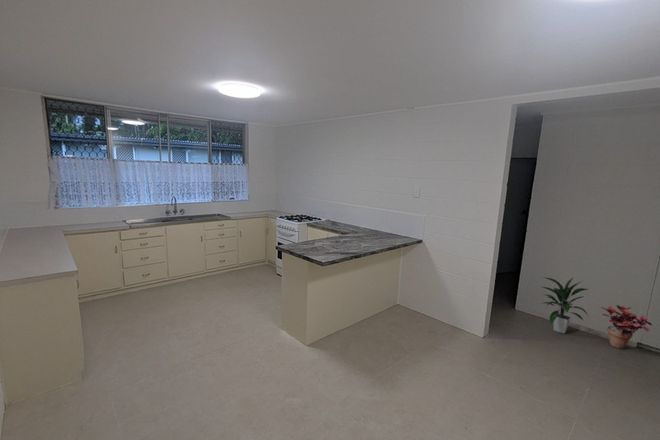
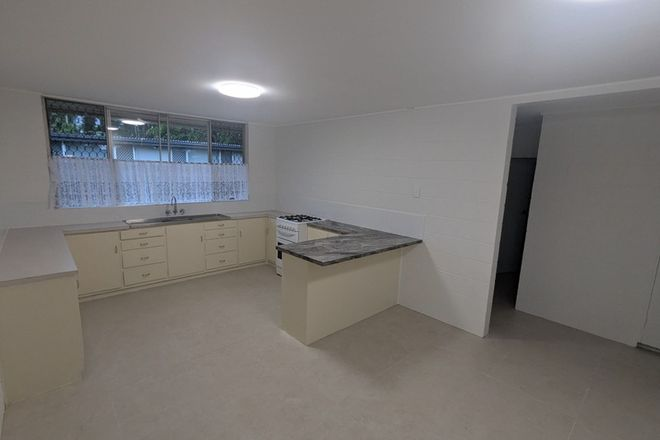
- indoor plant [539,276,590,334]
- potted plant [600,304,653,350]
